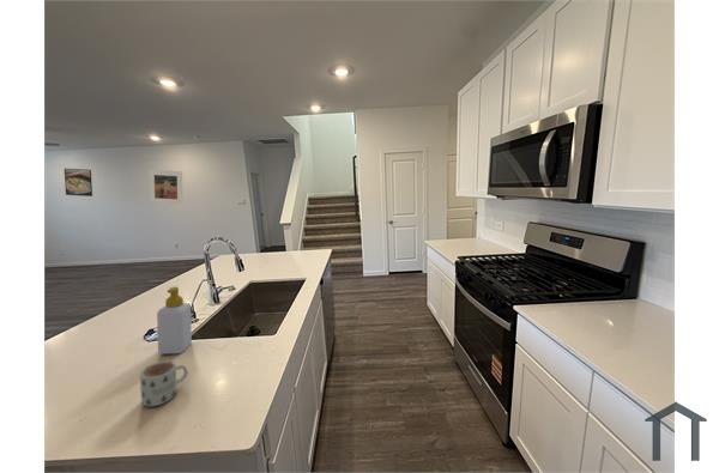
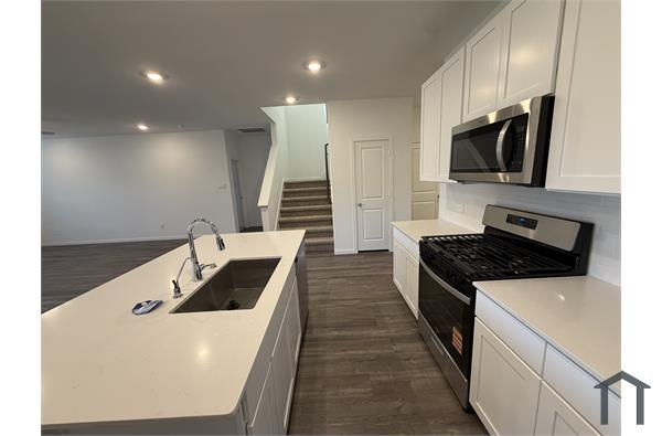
- soap bottle [156,286,193,354]
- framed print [149,169,183,206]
- mug [139,360,189,407]
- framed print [64,168,93,198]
